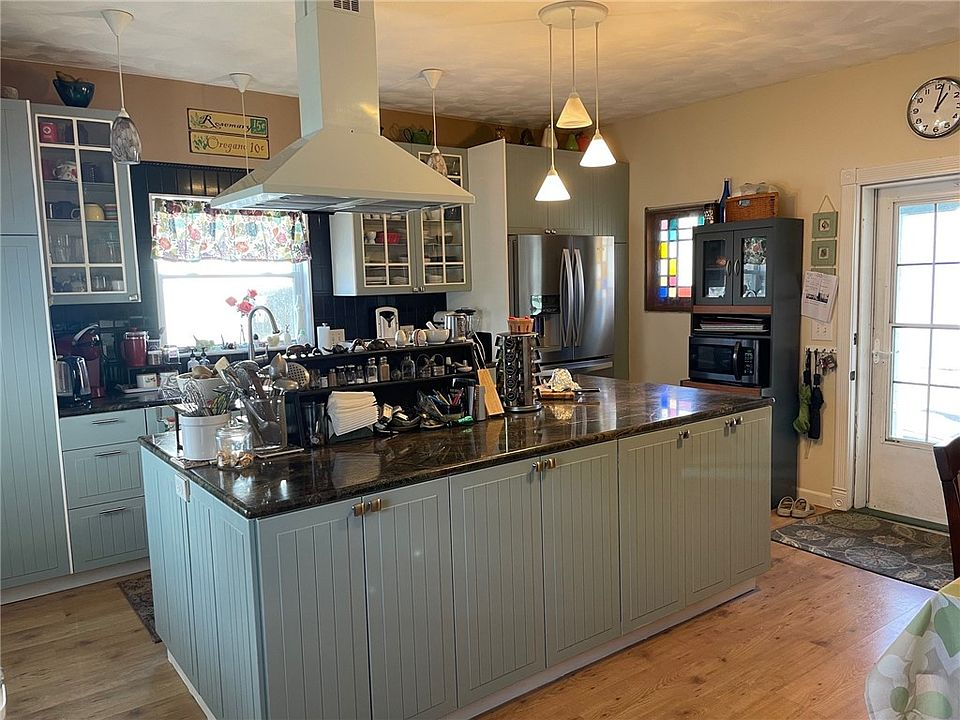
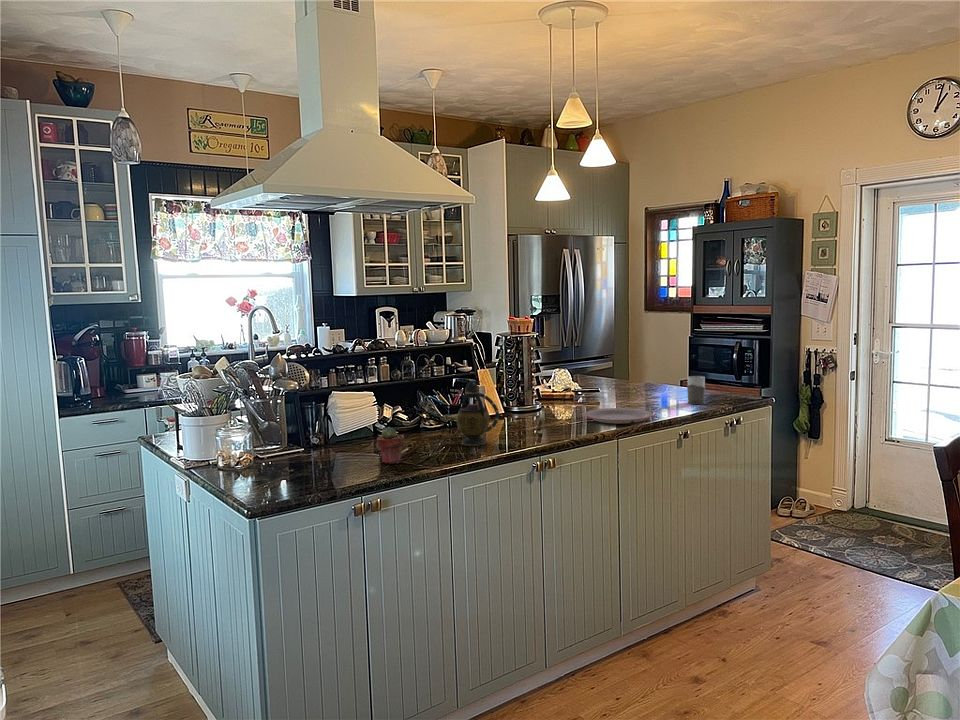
+ teapot [437,380,500,447]
+ mug [686,375,707,405]
+ potted succulent [376,426,405,465]
+ plate [583,407,654,425]
